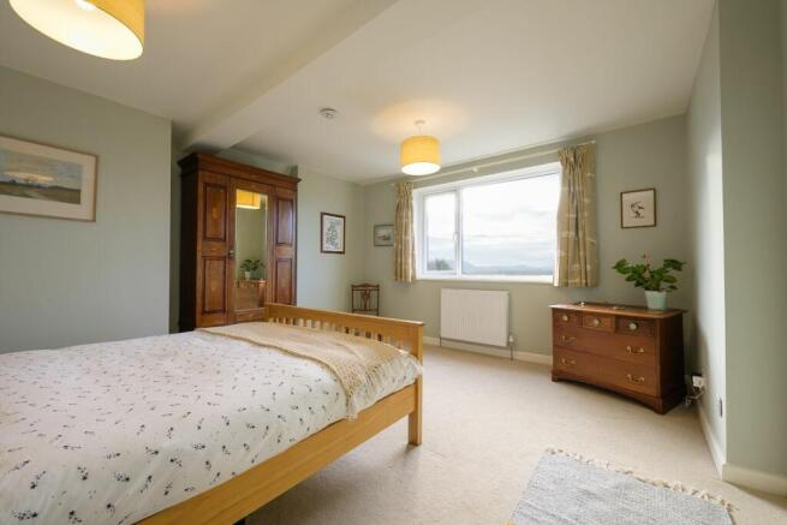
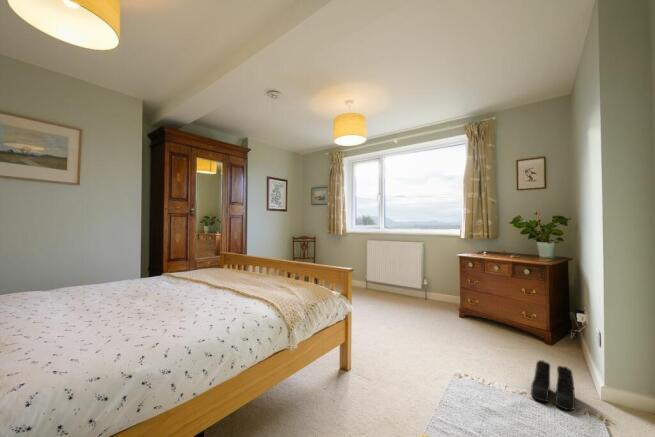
+ boots [530,359,576,412]
